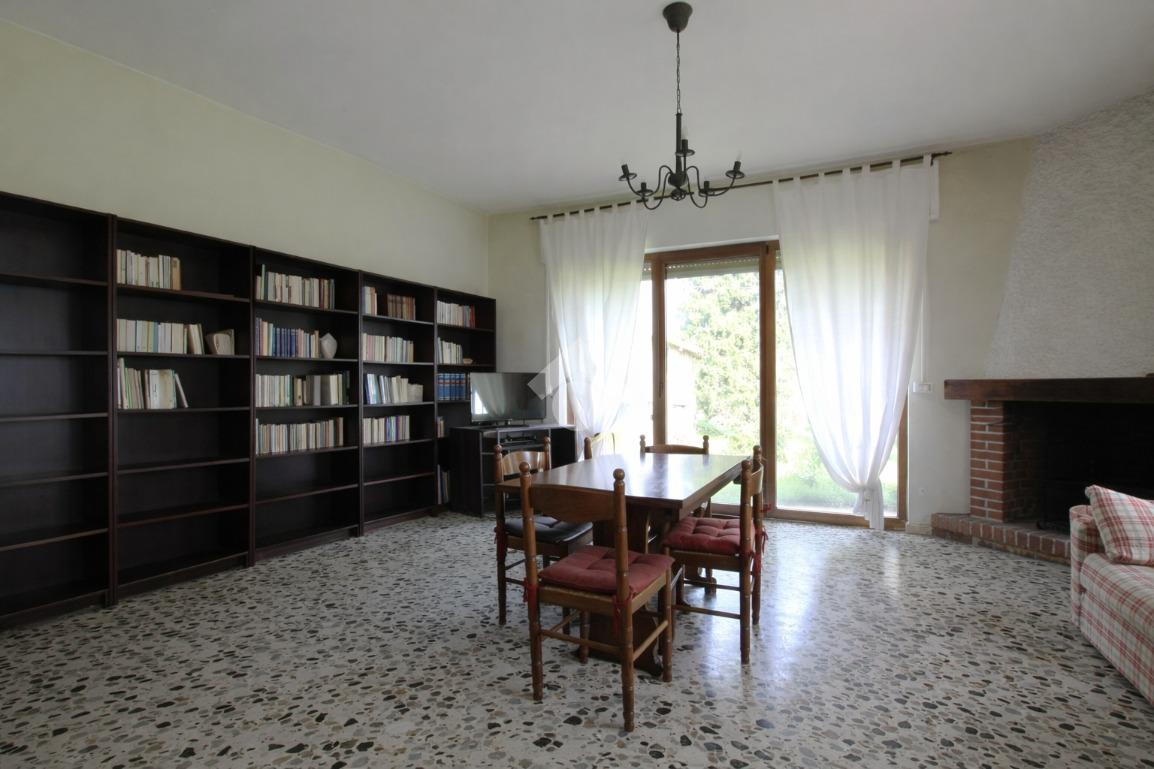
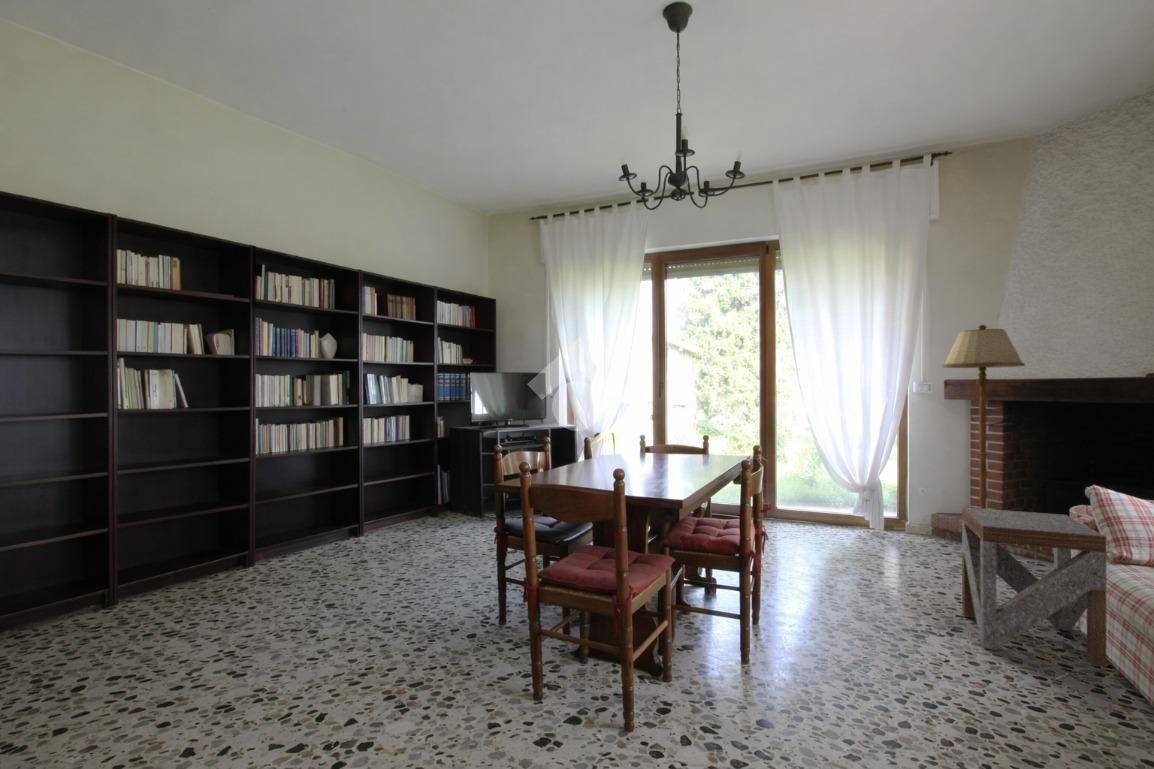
+ side table [961,506,1108,668]
+ floor lamp [941,324,1026,509]
